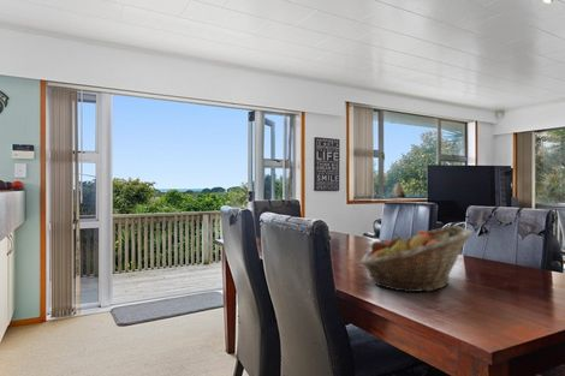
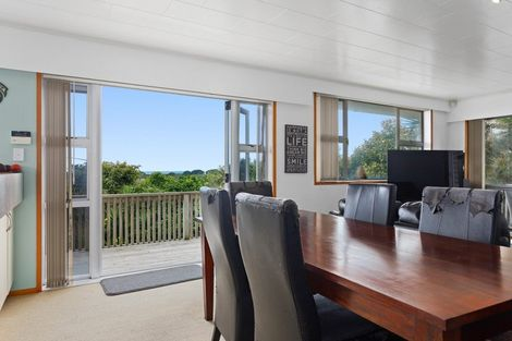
- fruit basket [359,225,475,294]
